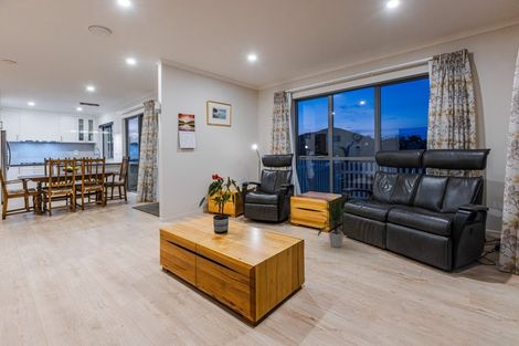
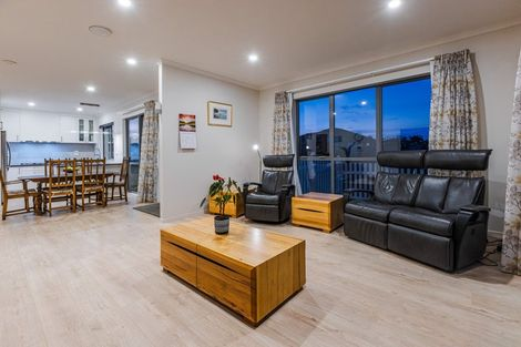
- indoor plant [316,197,356,249]
